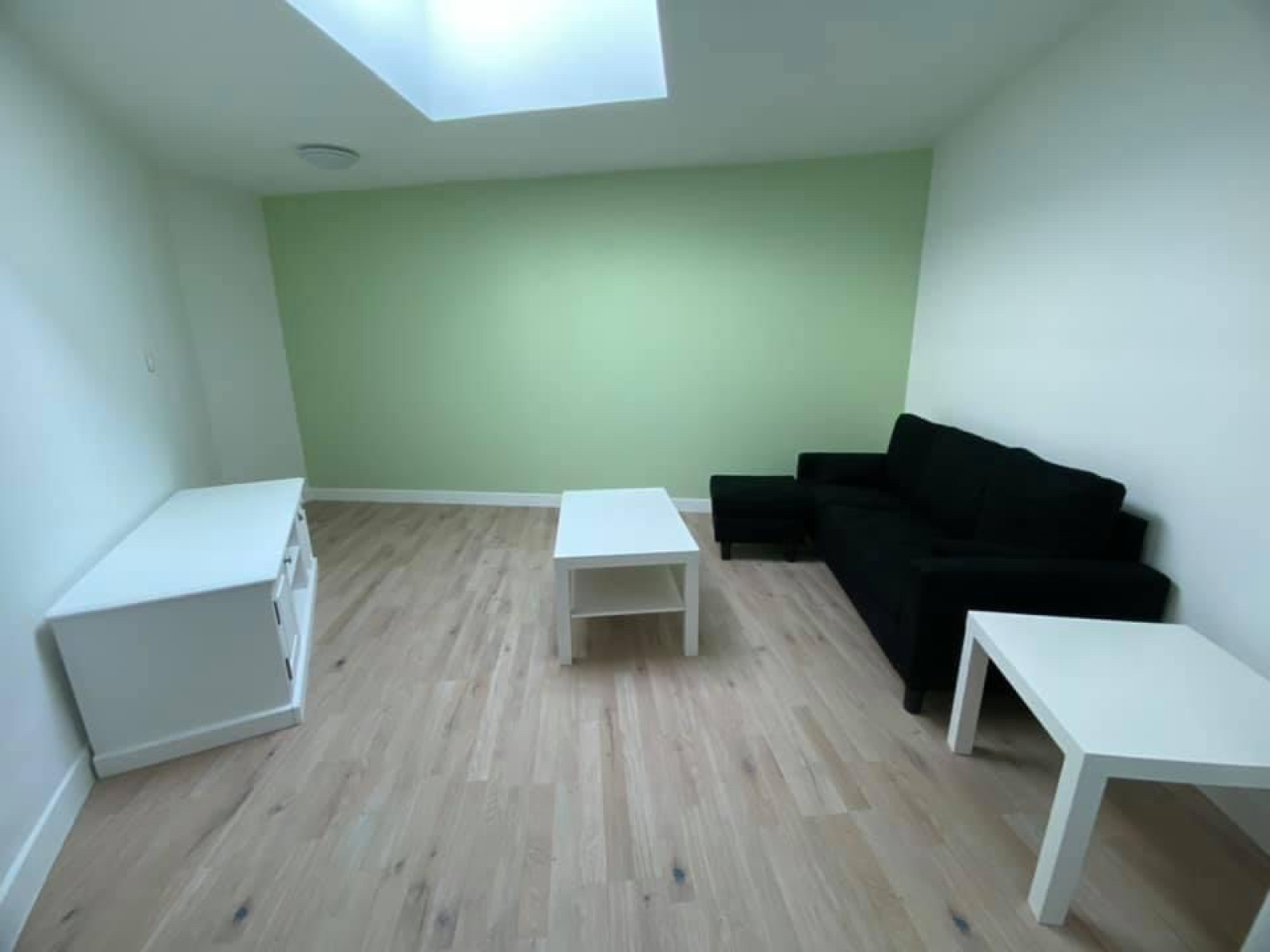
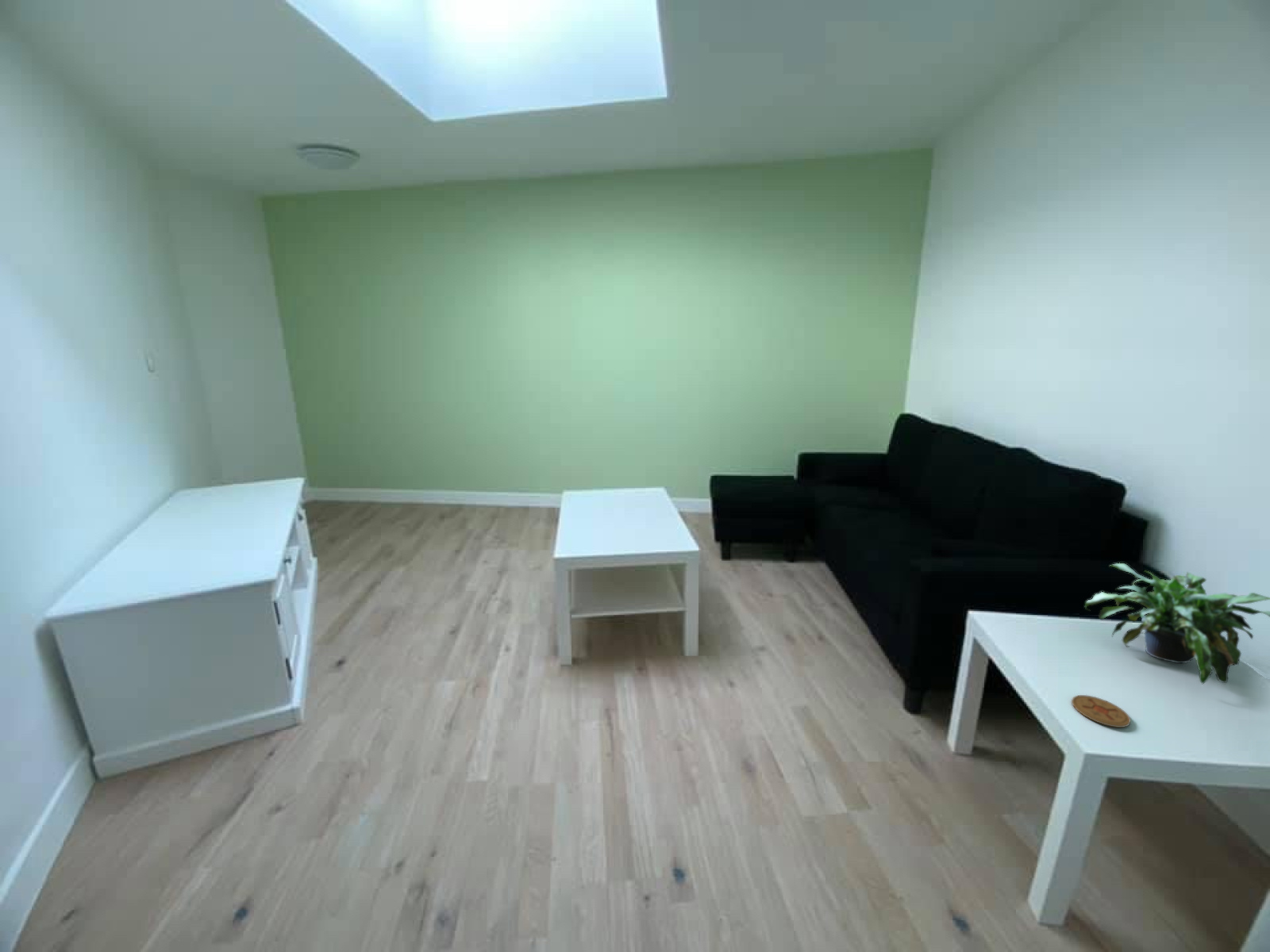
+ coaster [1071,694,1131,728]
+ potted plant [1084,562,1270,685]
